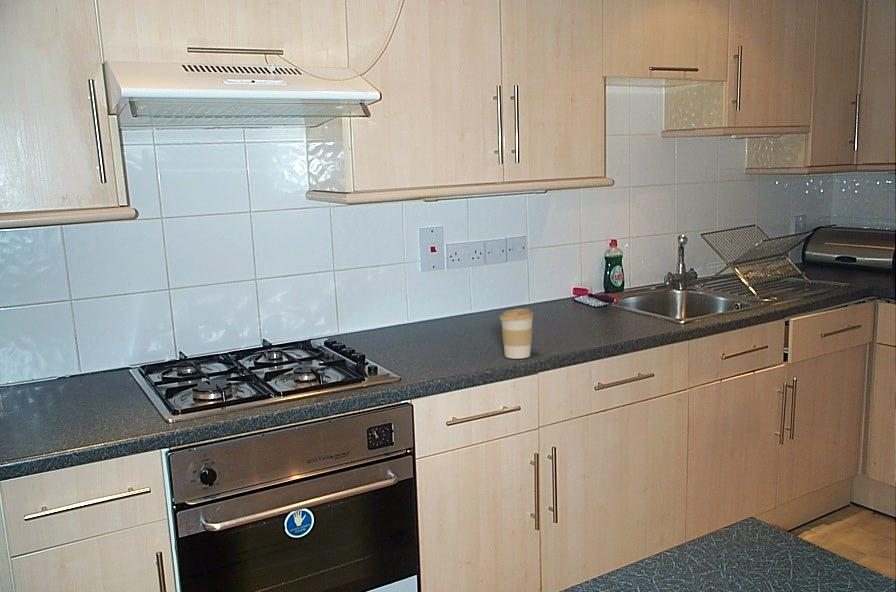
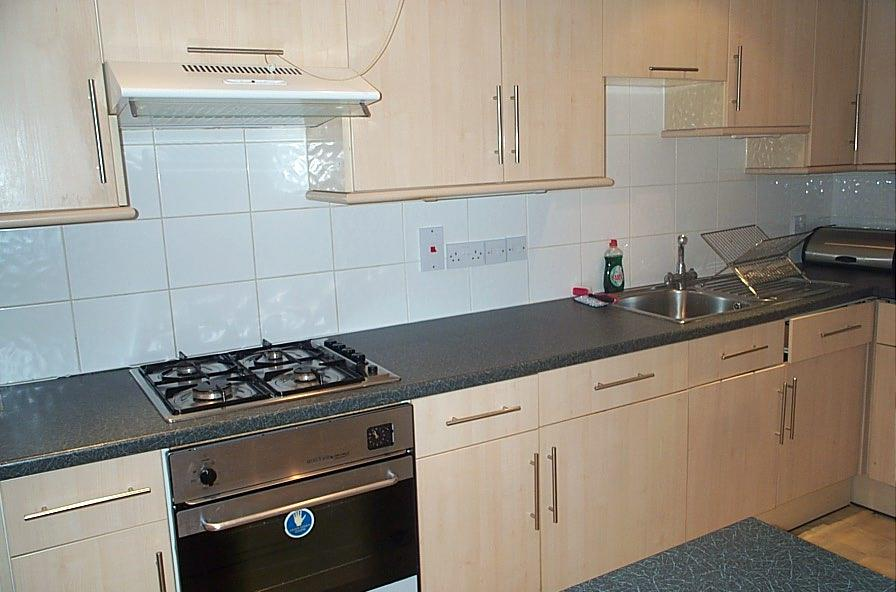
- coffee cup [499,308,535,360]
